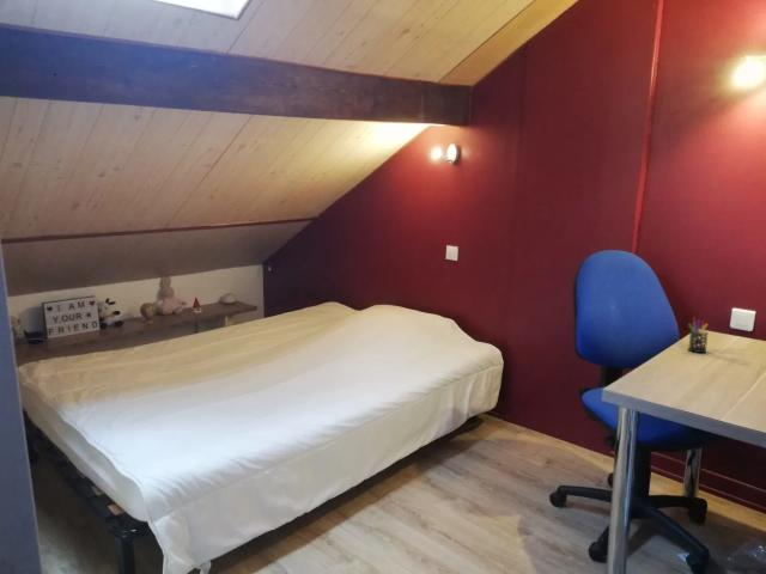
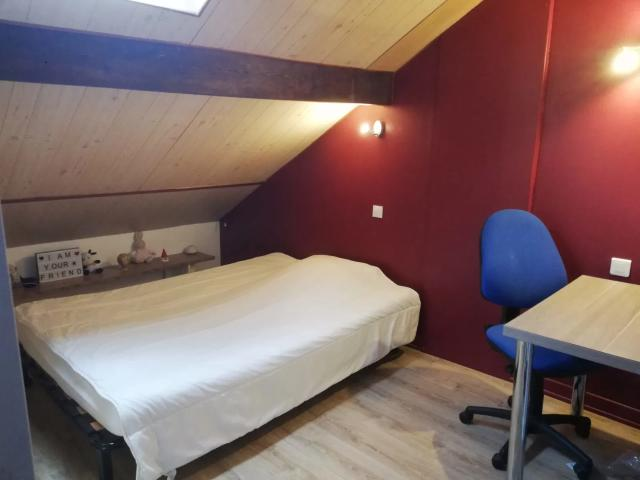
- pen holder [687,316,710,354]
